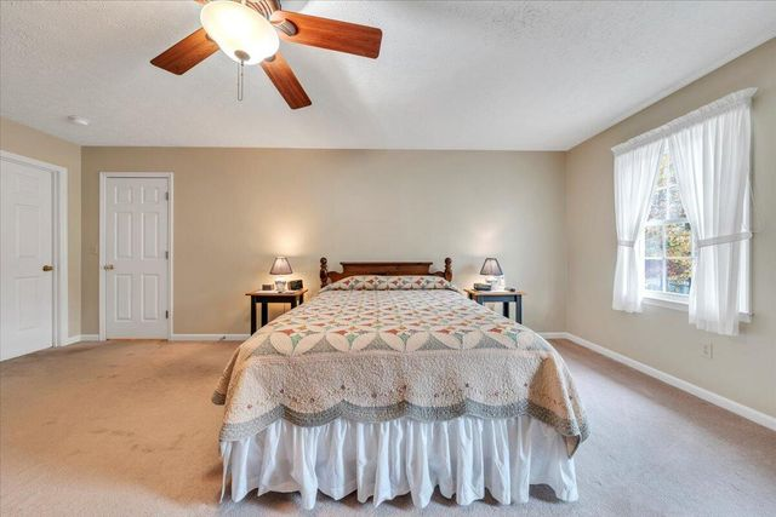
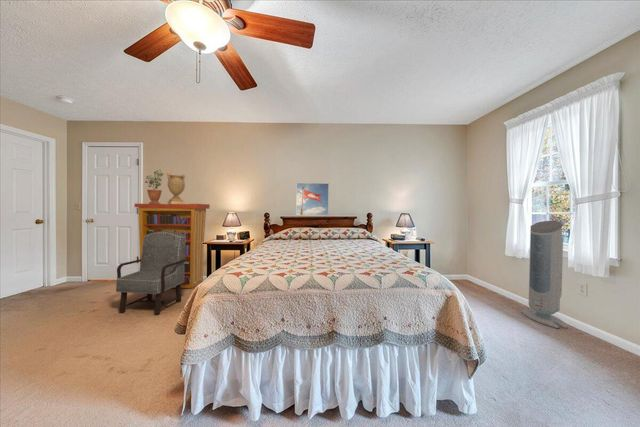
+ decorative urn [166,171,186,204]
+ bookcase [133,203,211,289]
+ potted plant [144,169,165,204]
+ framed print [295,182,330,217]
+ armchair [115,231,186,316]
+ air purifier [521,220,569,329]
